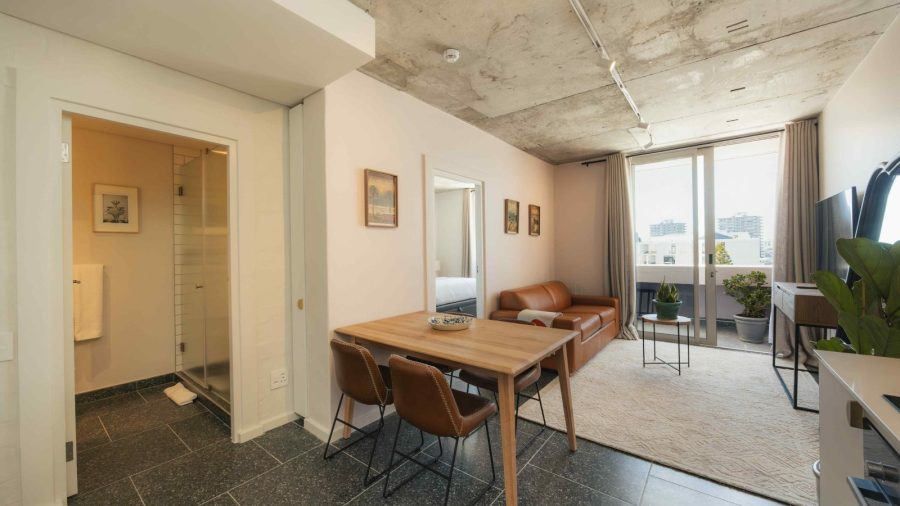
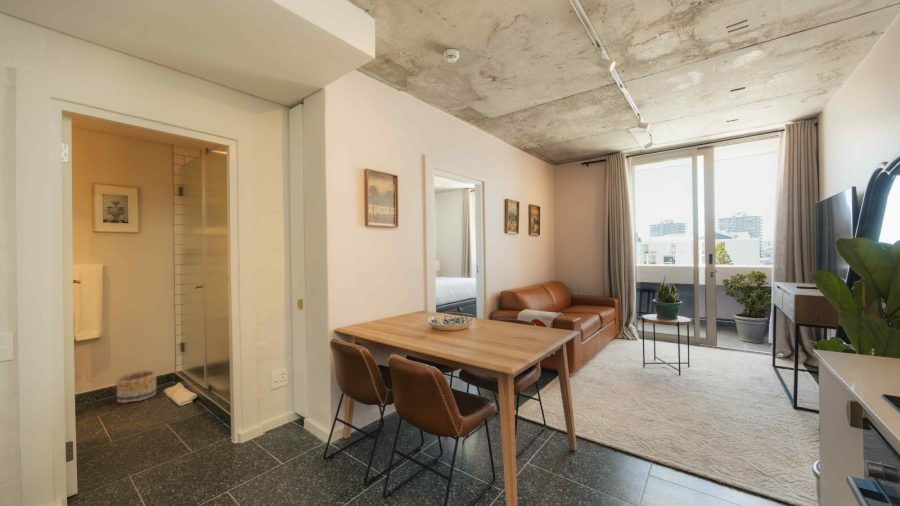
+ basket [115,370,158,404]
